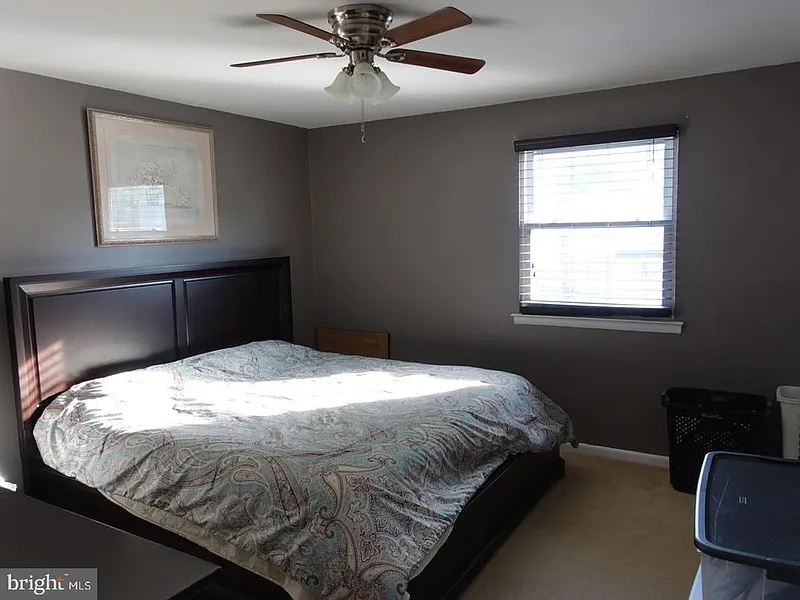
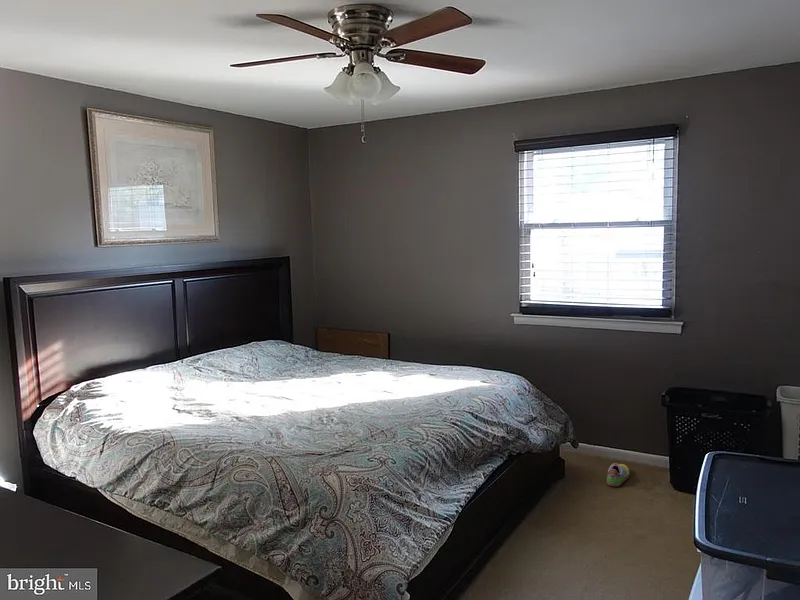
+ shoe [606,462,631,487]
